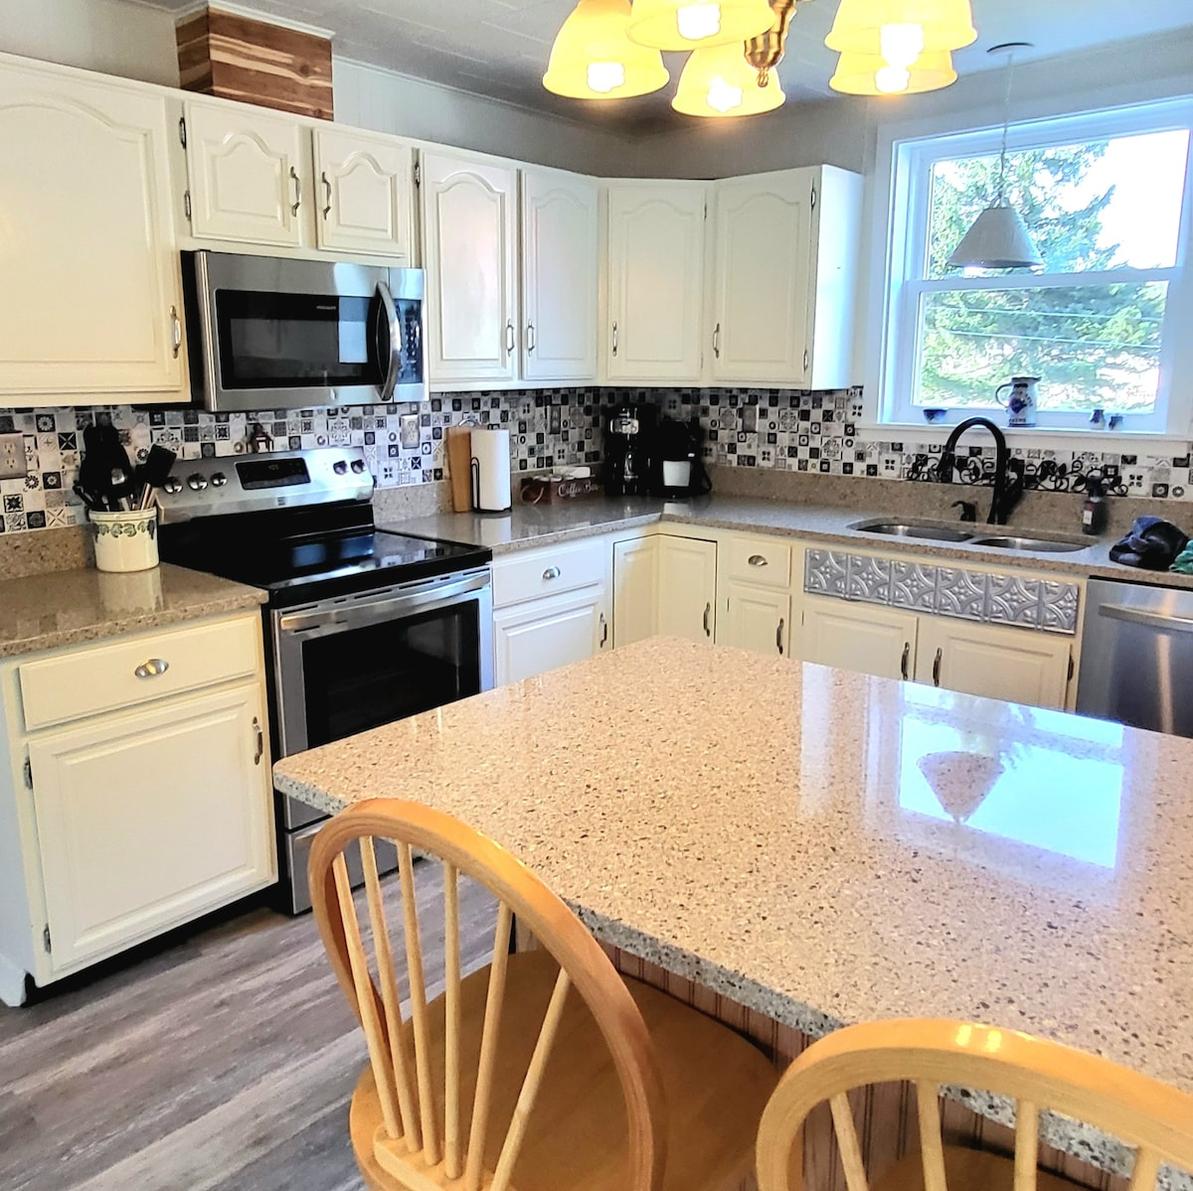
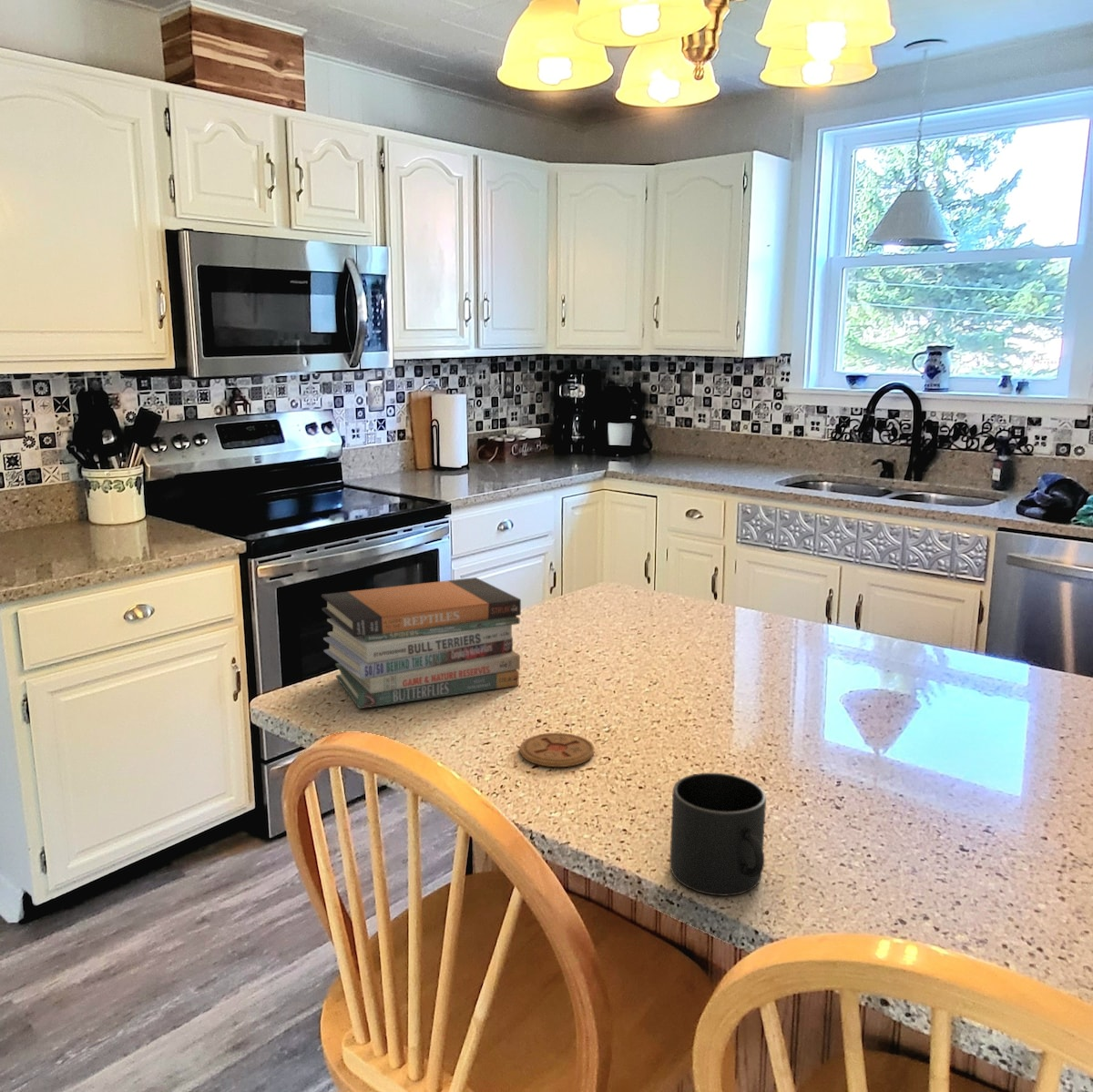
+ mug [669,772,767,896]
+ book stack [321,577,522,709]
+ coaster [519,732,595,768]
